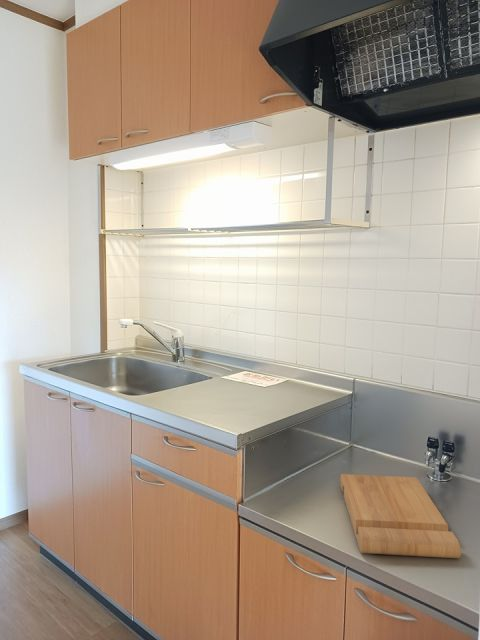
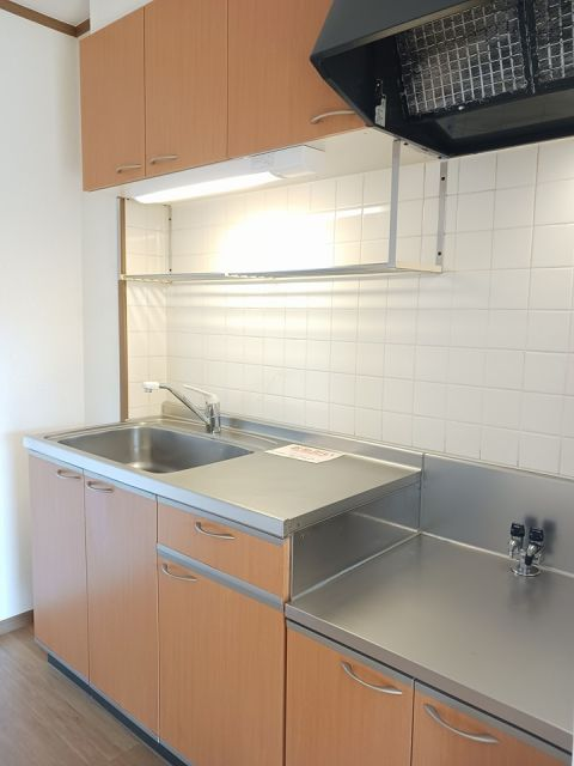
- cutting board [339,473,462,559]
